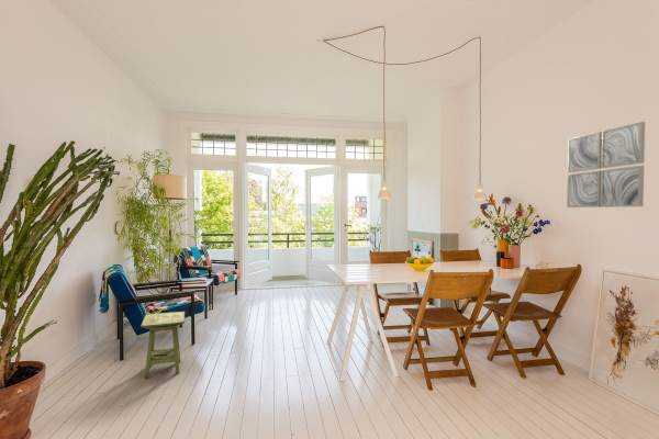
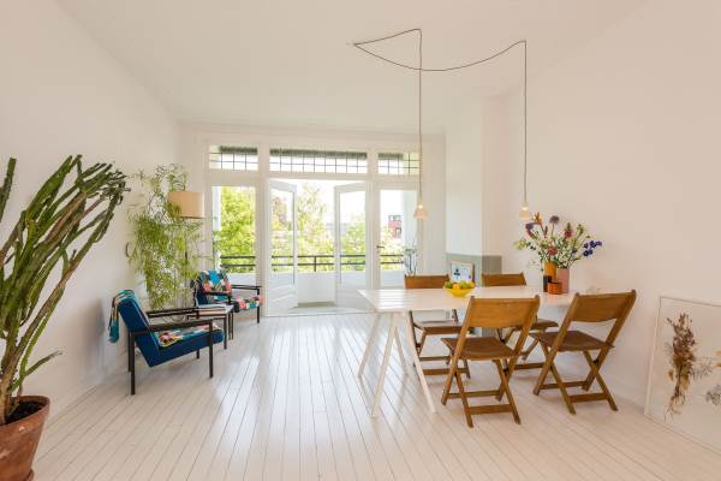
- wall art [566,121,646,209]
- side table [139,311,187,380]
